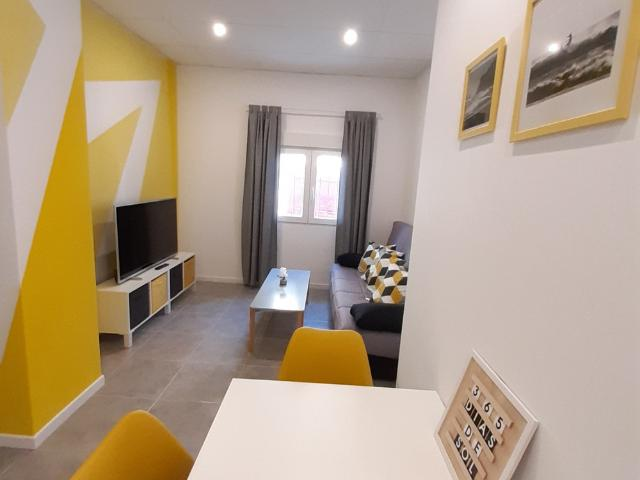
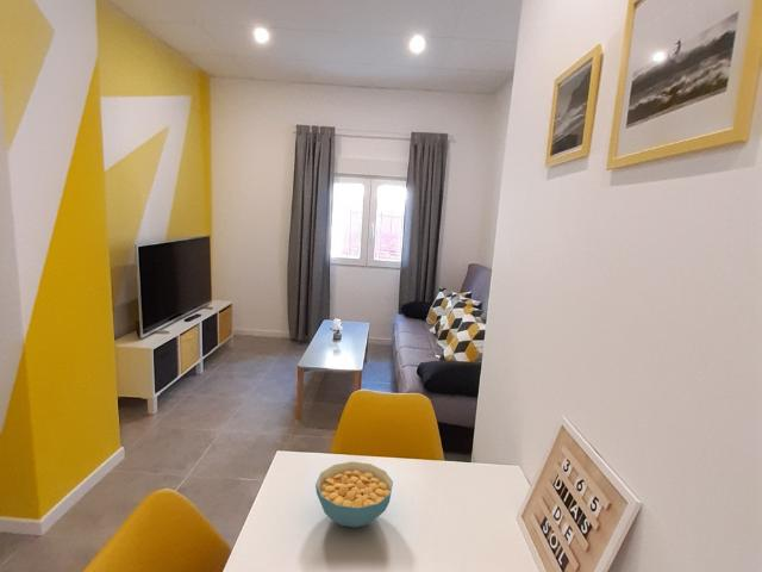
+ cereal bowl [314,461,394,528]
